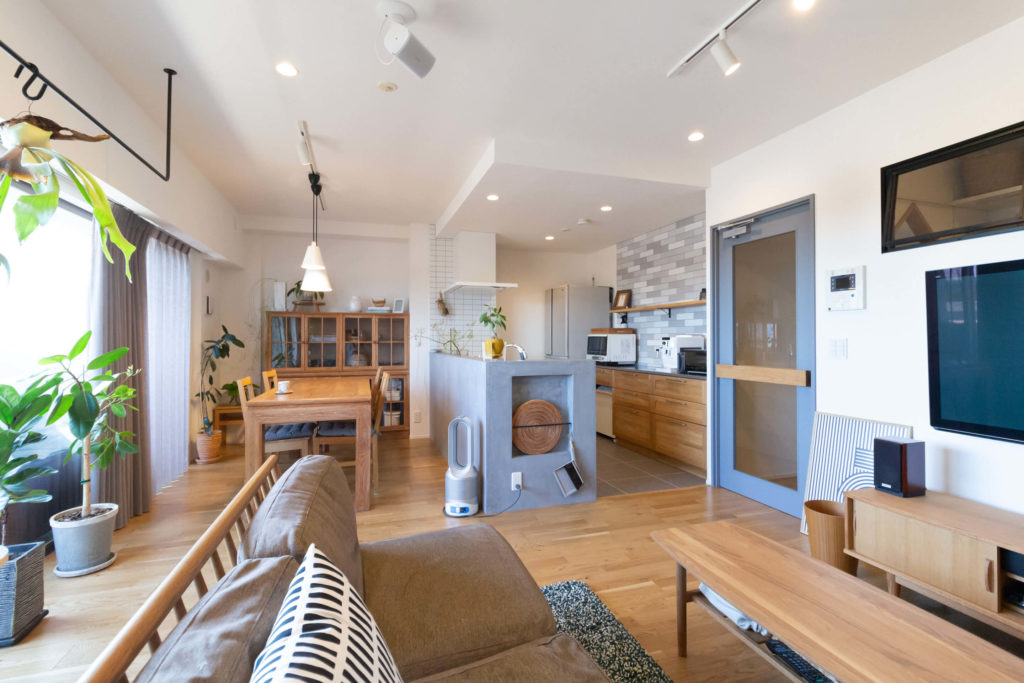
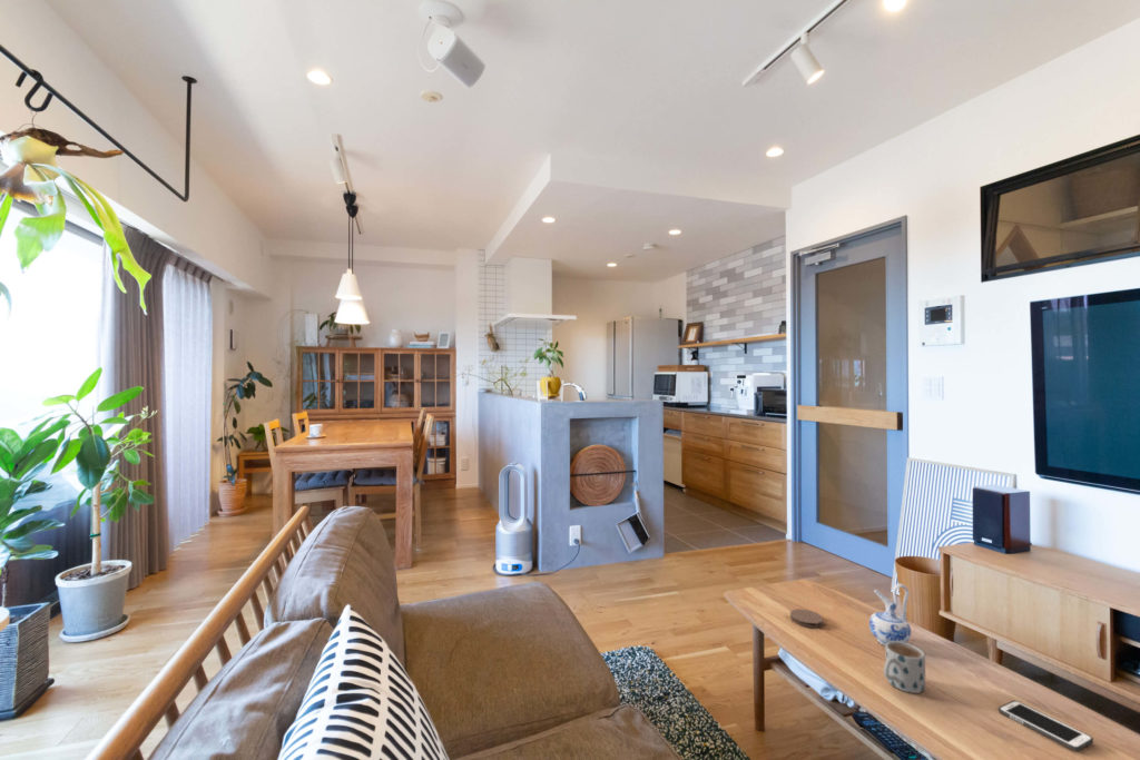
+ ceramic pitcher [868,583,913,647]
+ mug [883,641,926,694]
+ coaster [789,608,825,629]
+ cell phone [998,700,1094,752]
